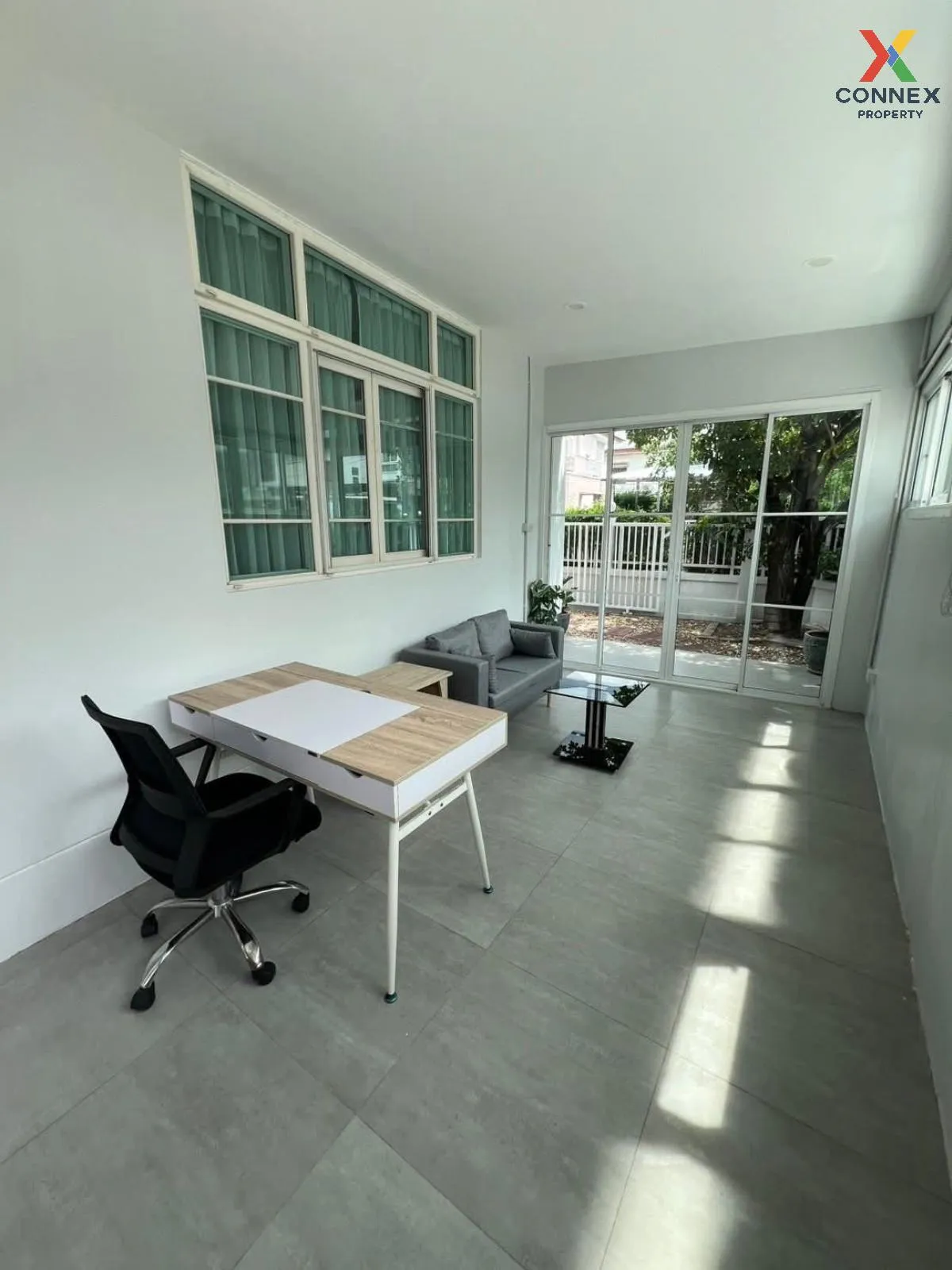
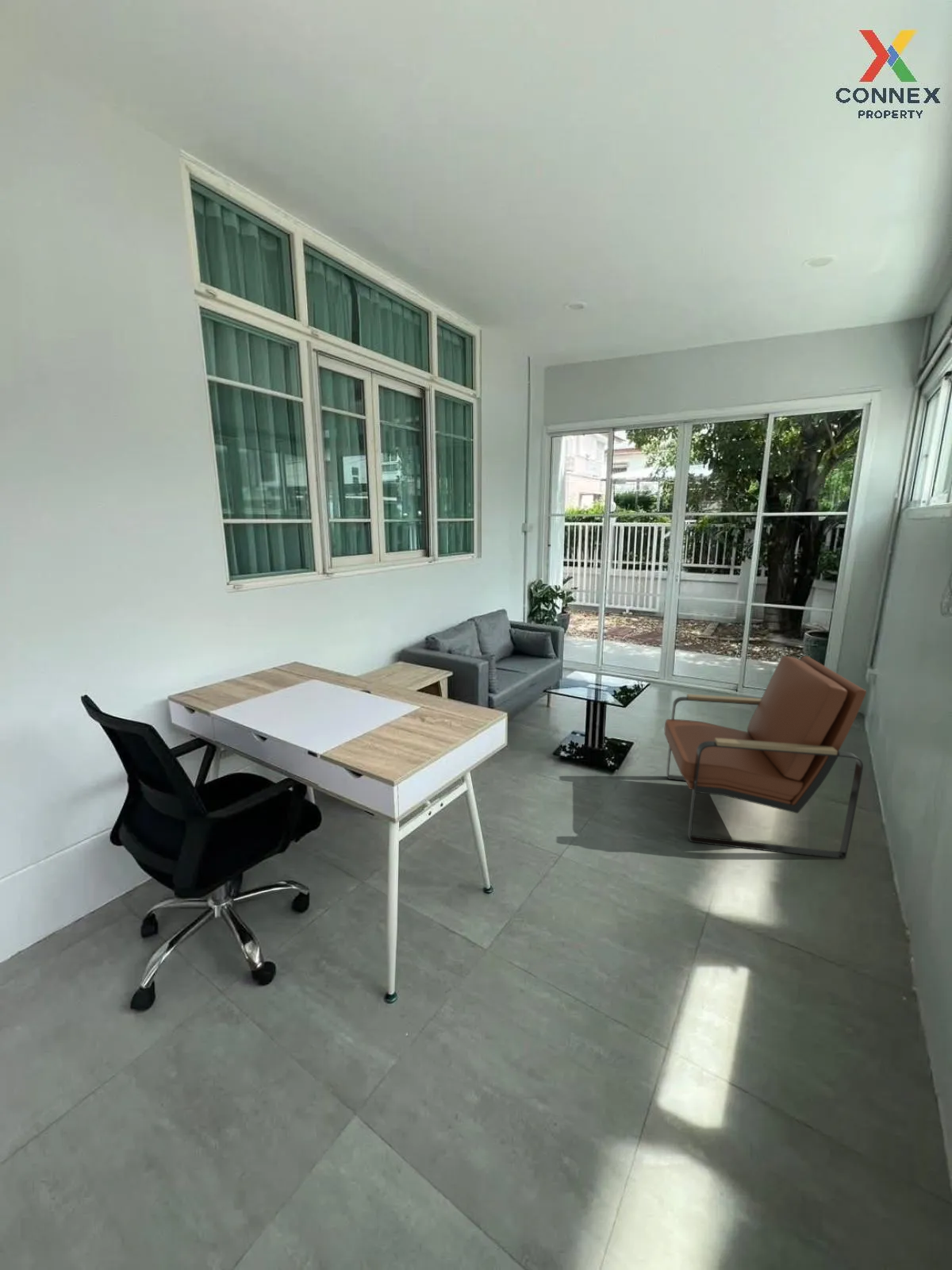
+ armchair [663,655,867,860]
